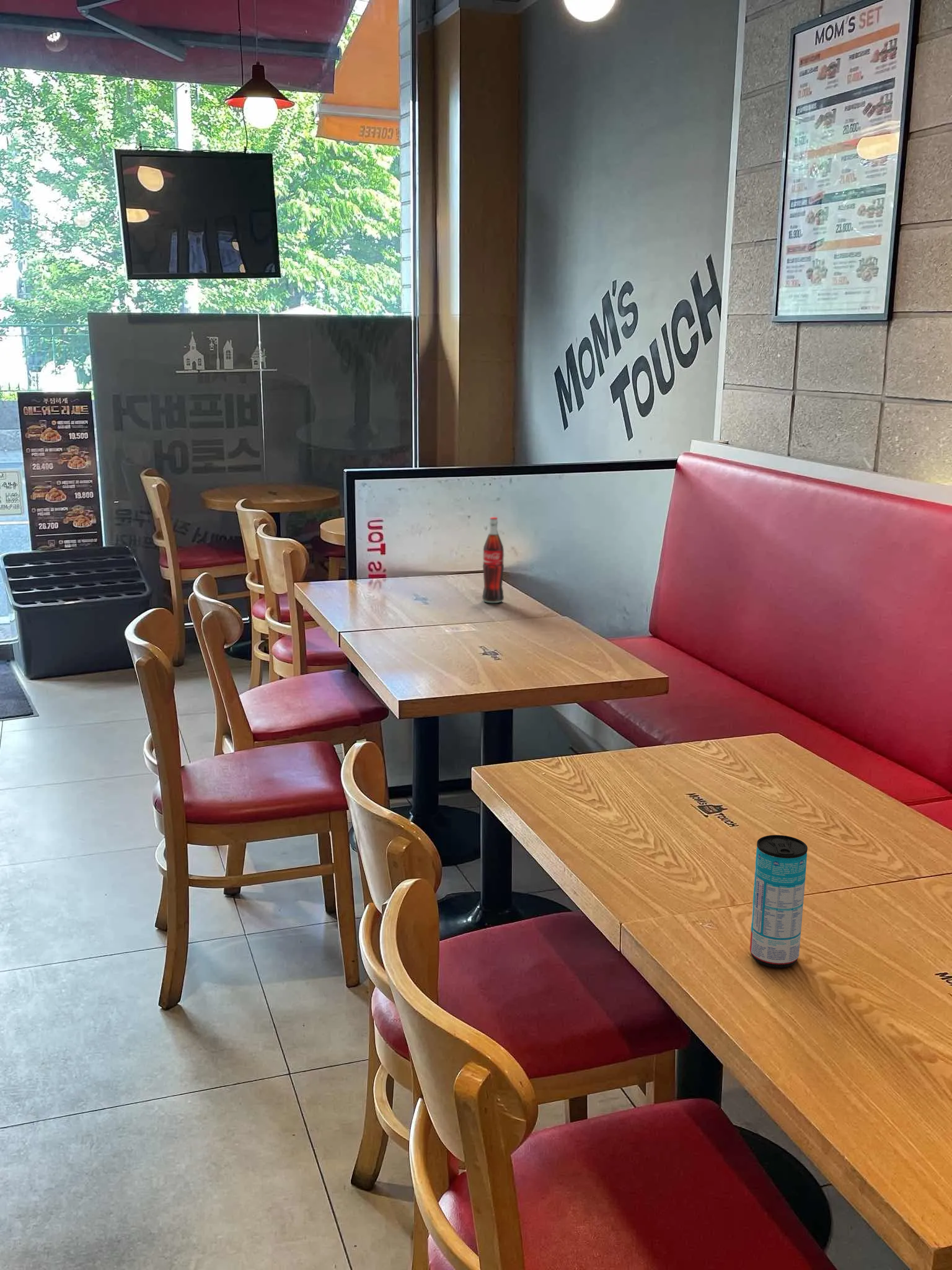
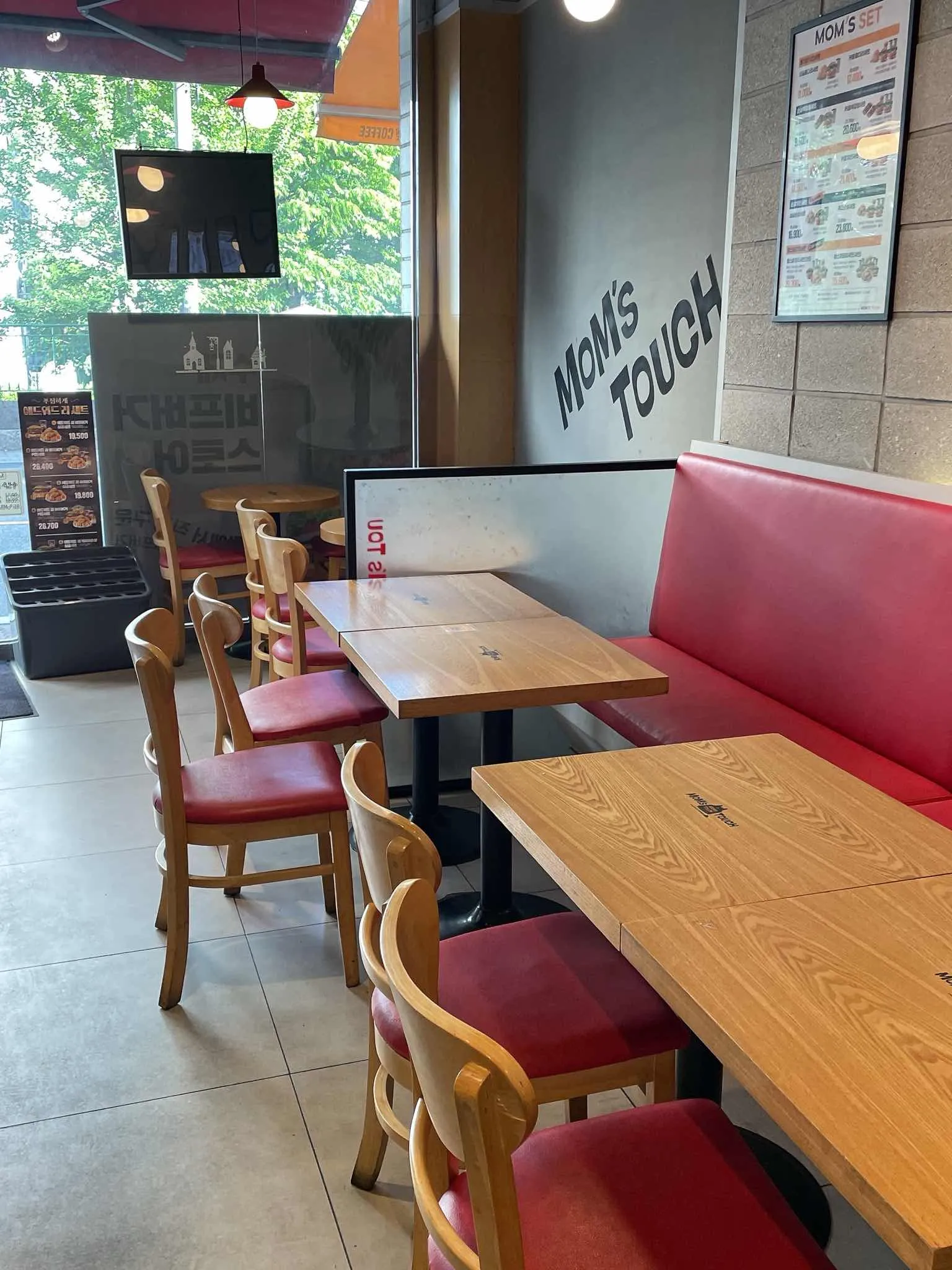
- beverage can [749,834,808,968]
- pop [482,517,505,603]
